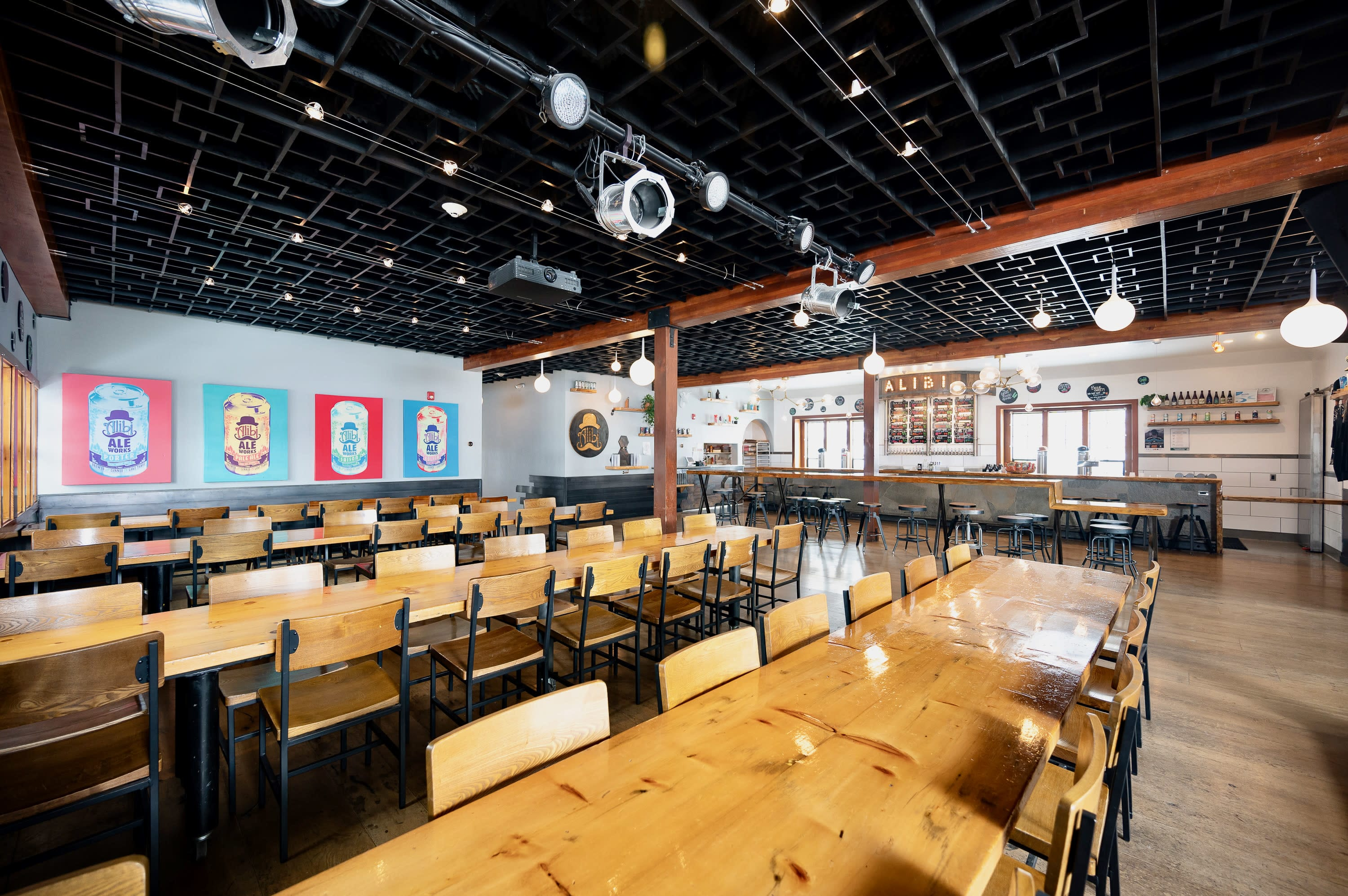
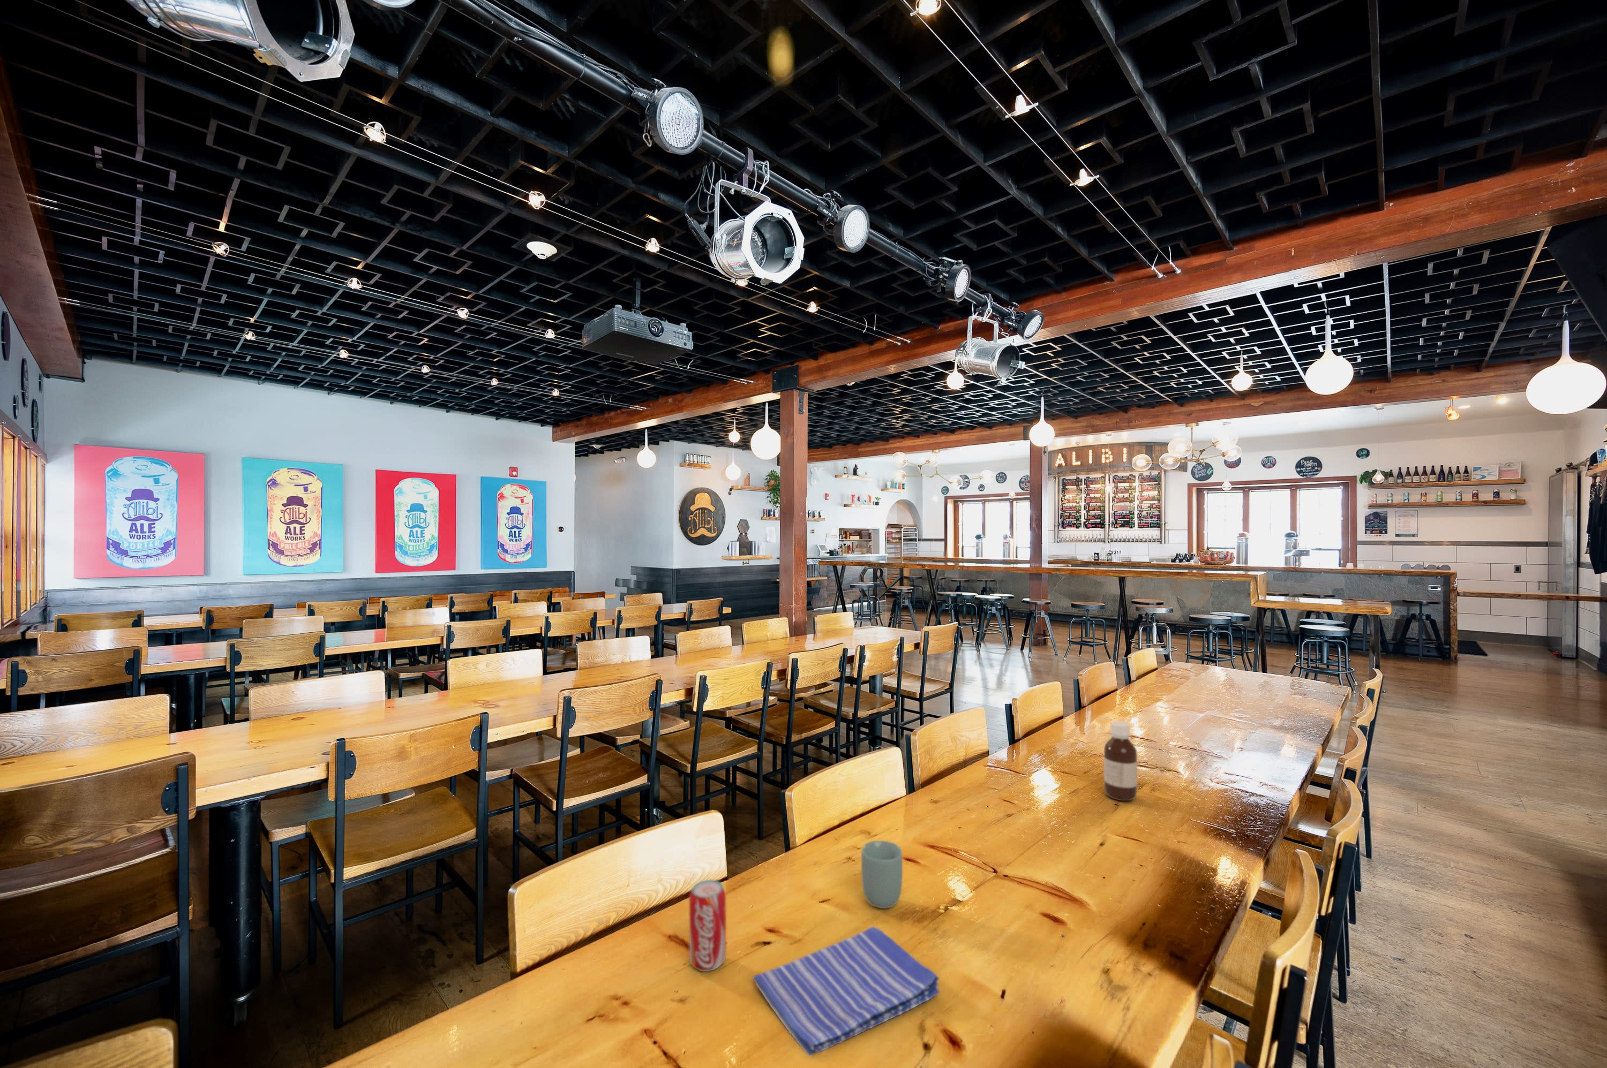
+ beverage can [689,880,726,973]
+ dish towel [752,926,941,1057]
+ bottle [1104,721,1137,801]
+ cup [861,840,904,909]
